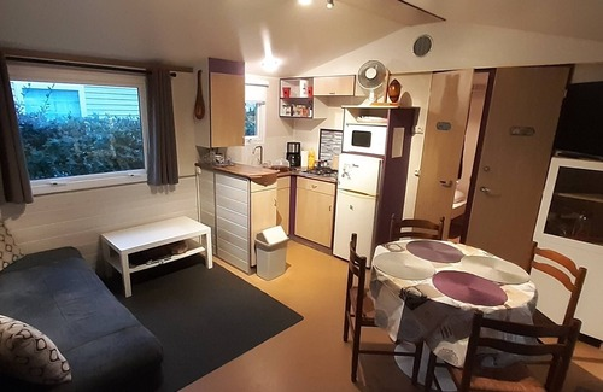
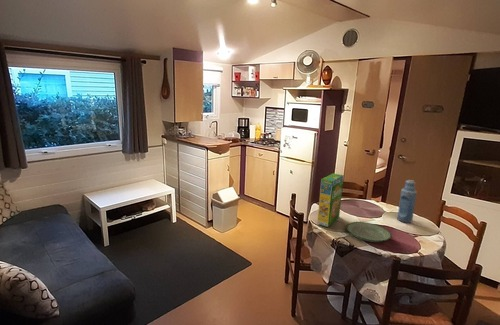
+ bottle [396,179,418,224]
+ plate [345,221,392,243]
+ cereal box [316,172,345,228]
